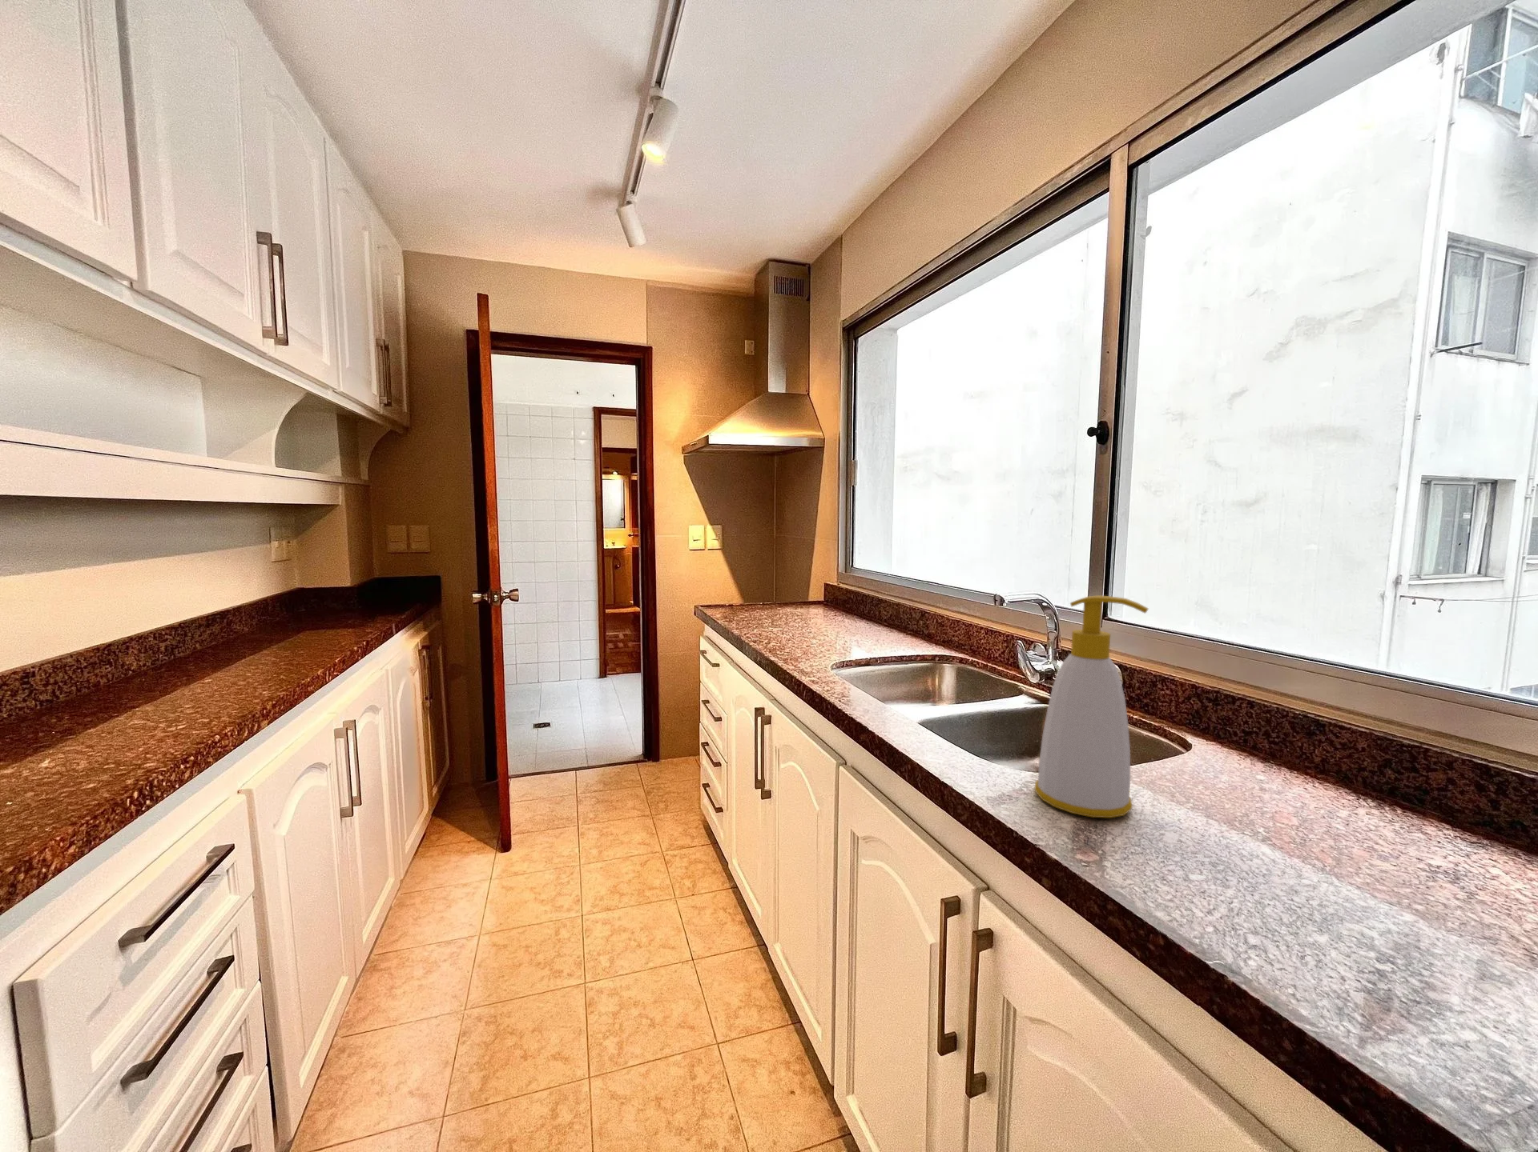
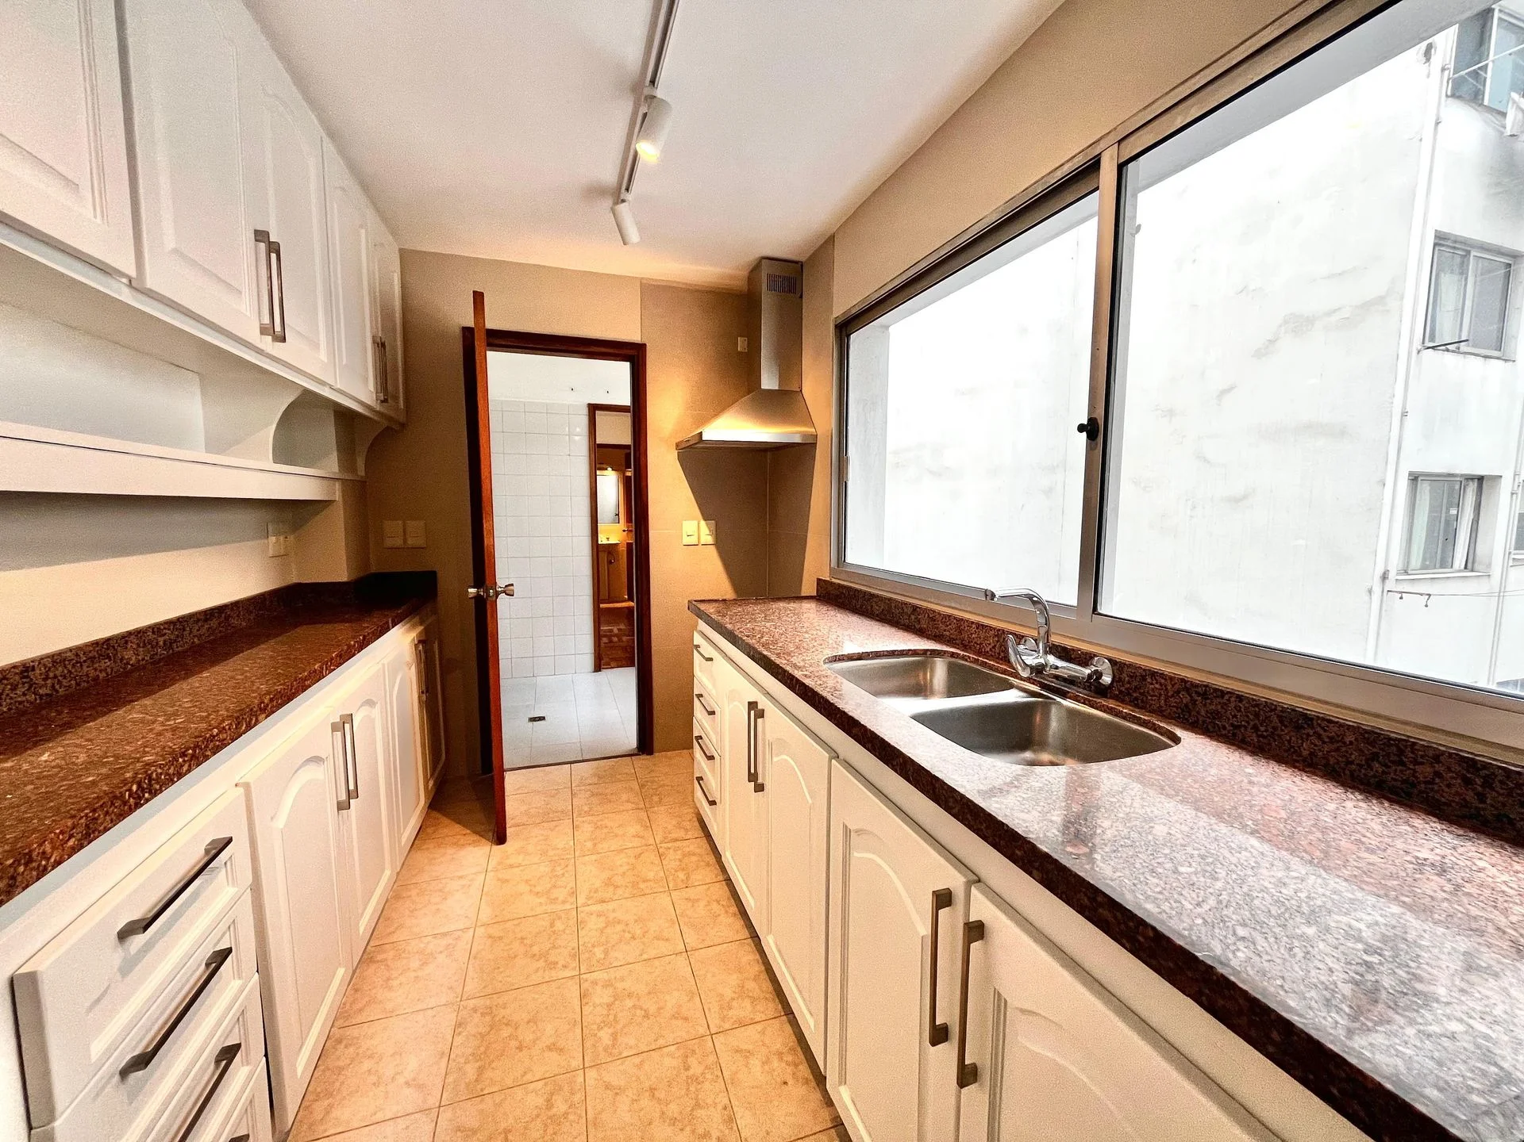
- soap bottle [1033,594,1149,818]
